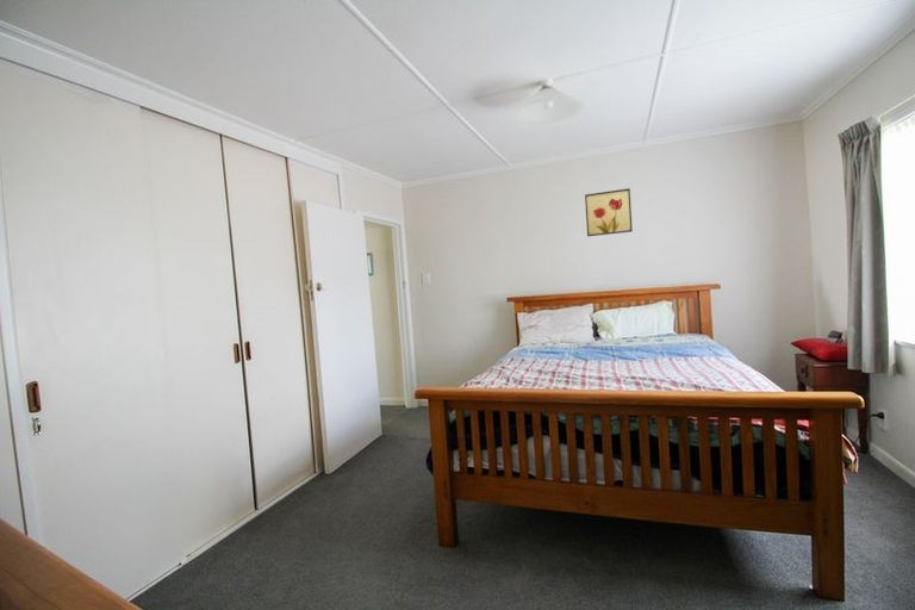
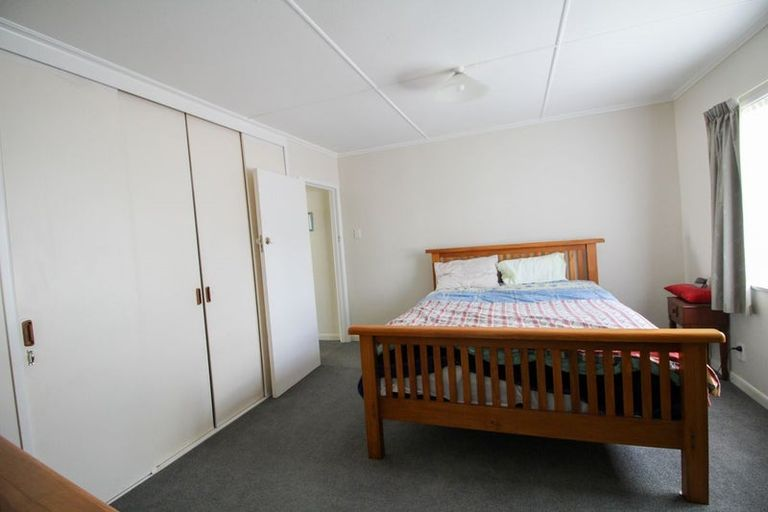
- wall art [584,187,634,237]
